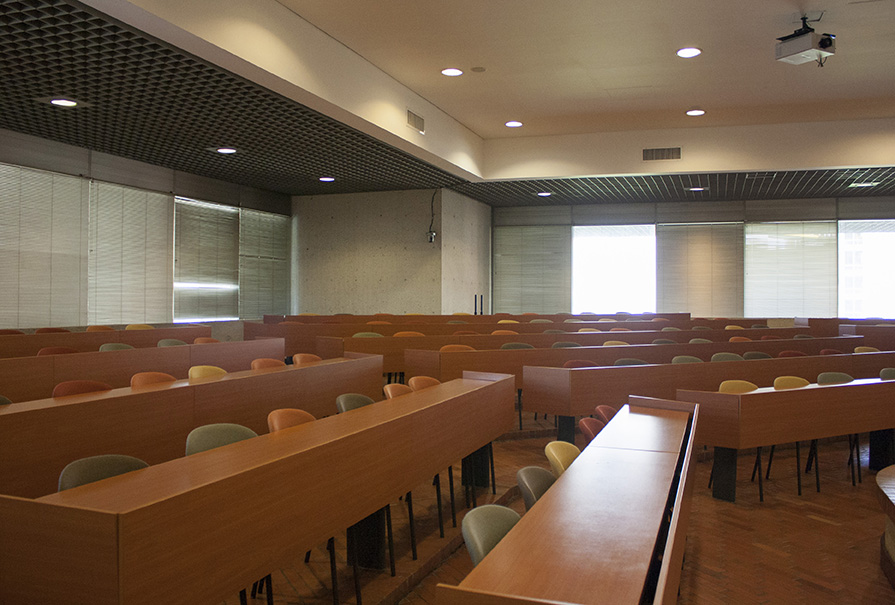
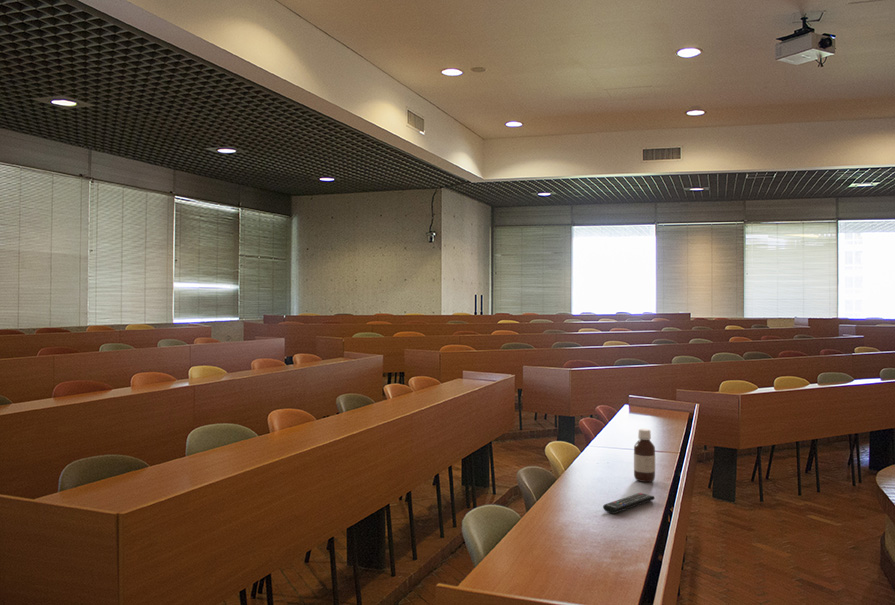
+ bottle [633,428,656,483]
+ remote control [602,492,656,514]
